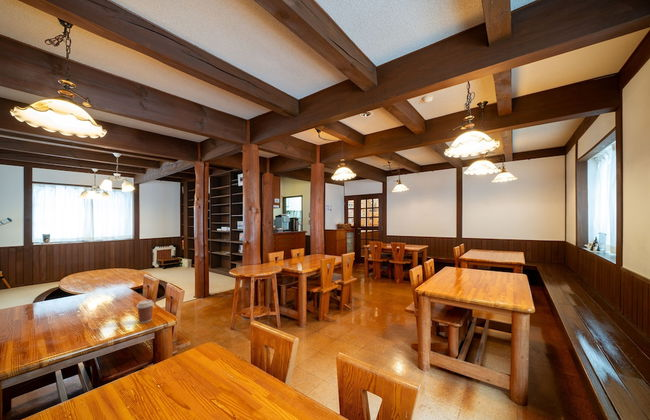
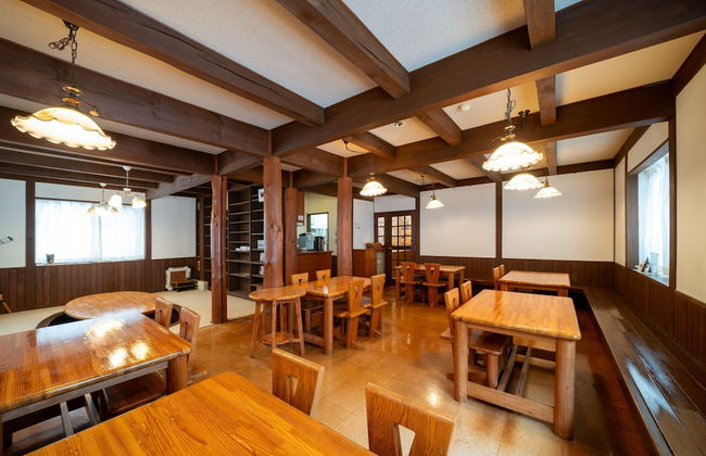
- coffee cup [135,299,155,324]
